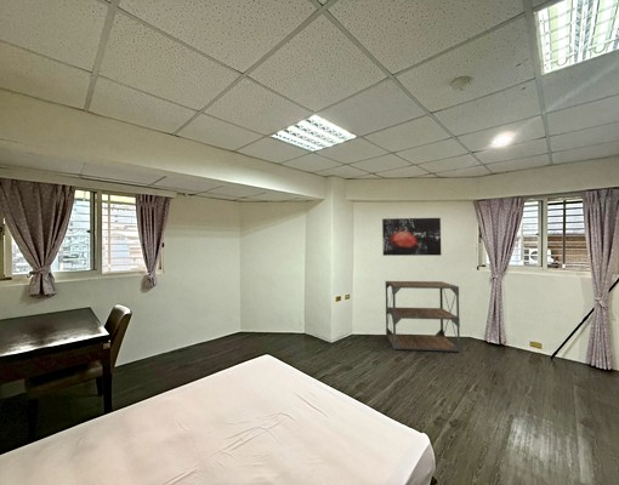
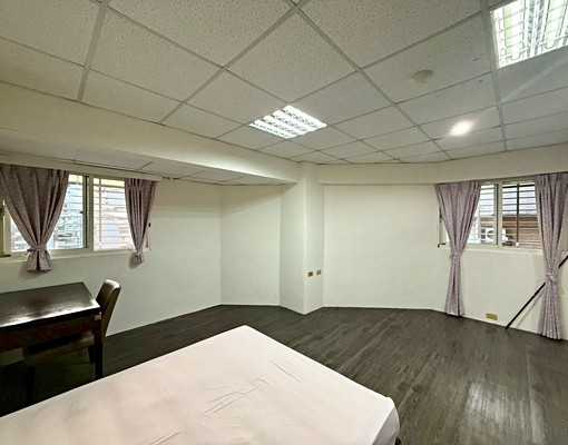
- wall art [381,217,442,257]
- shelving unit [385,280,461,353]
